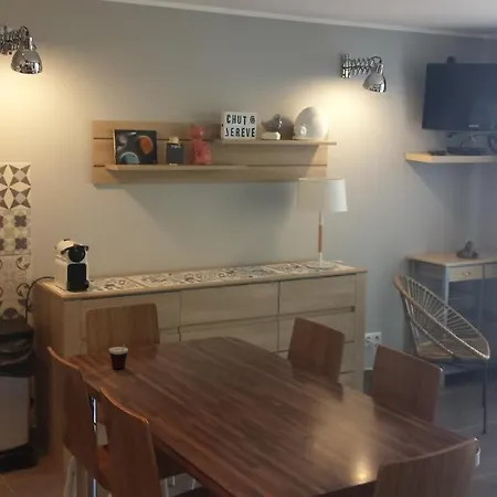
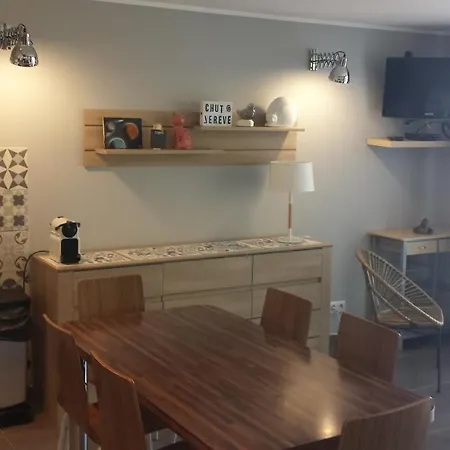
- cup [108,341,131,370]
